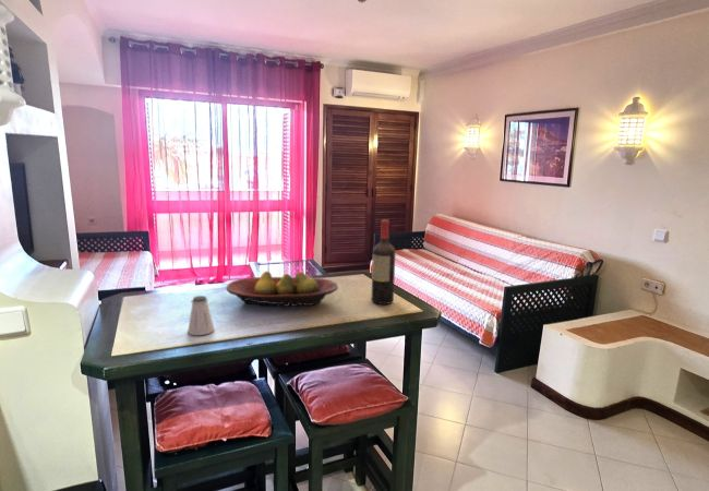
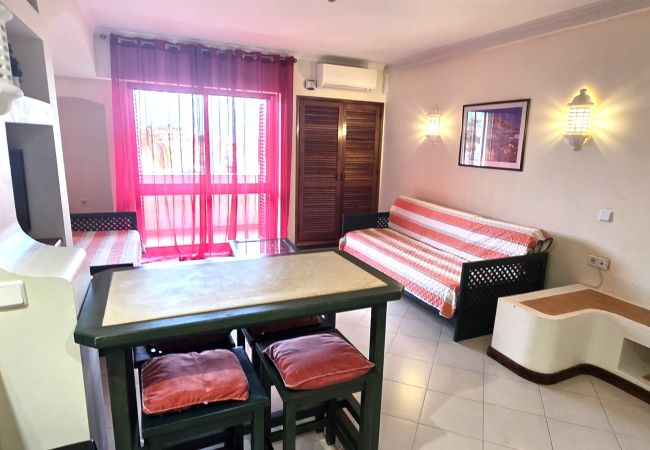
- fruit bowl [225,270,339,308]
- wine bottle [370,218,397,306]
- saltshaker [187,295,215,336]
